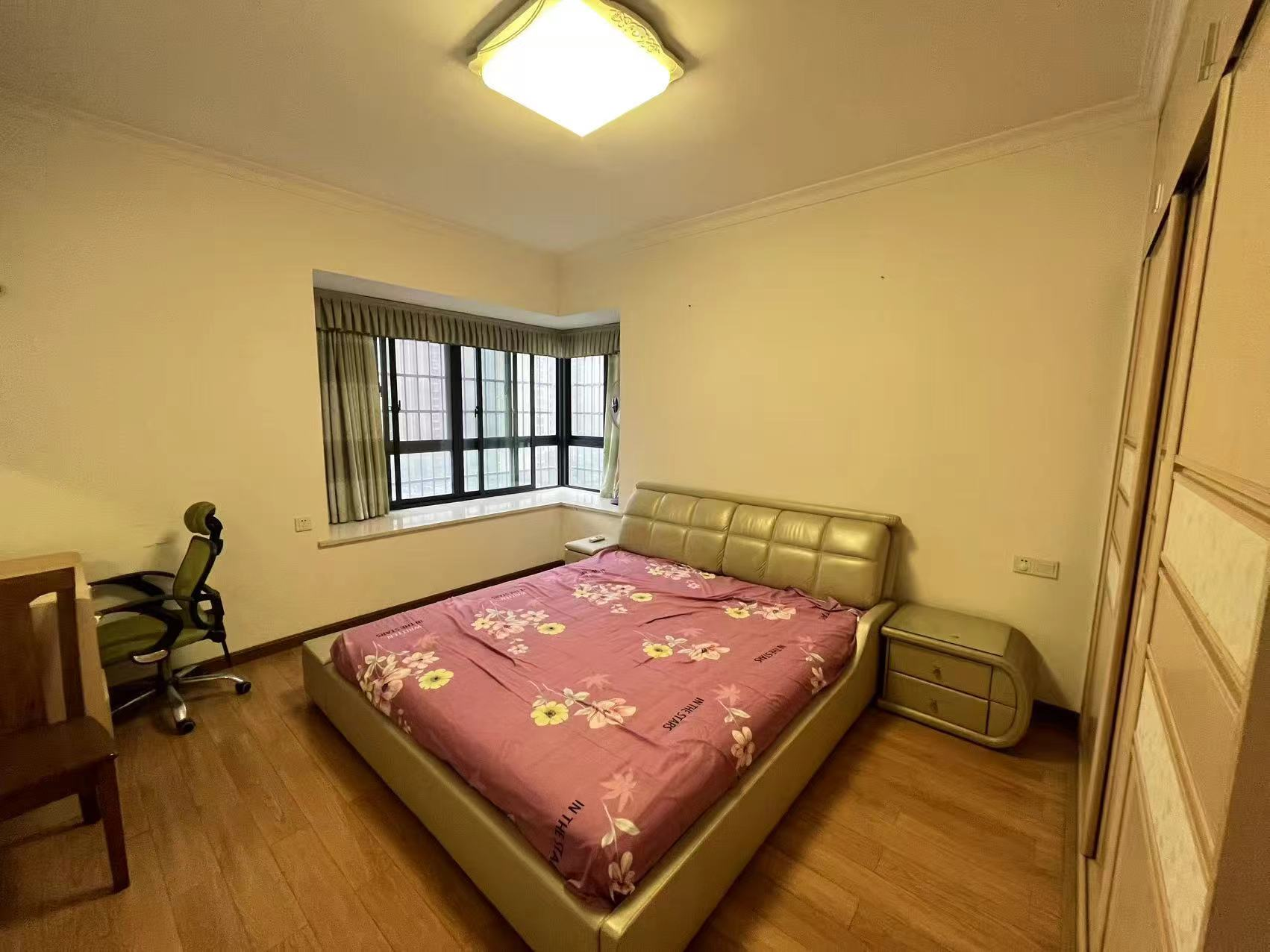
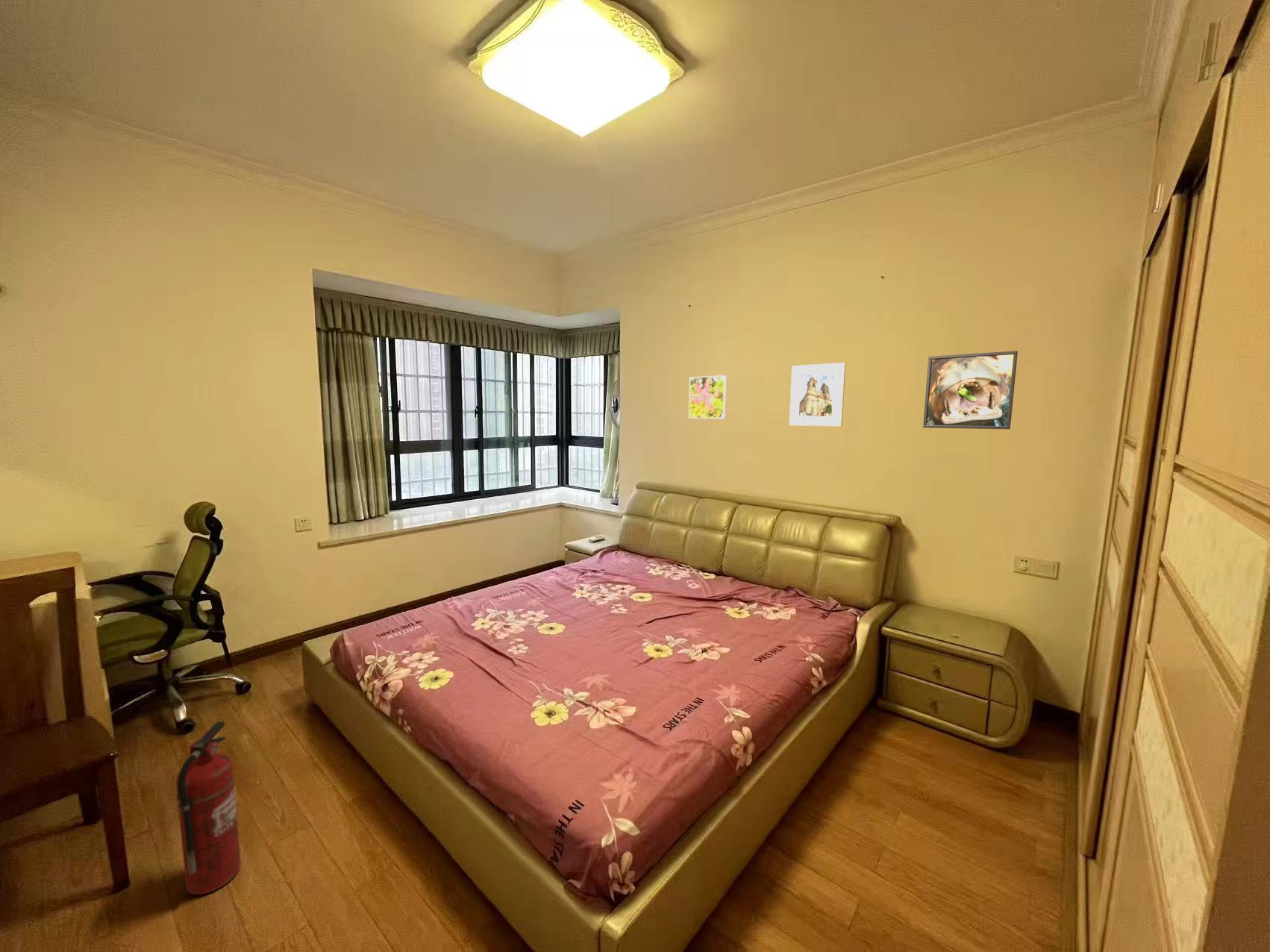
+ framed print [789,362,846,427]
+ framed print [688,375,728,419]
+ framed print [922,350,1019,430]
+ fire extinguisher [175,721,242,896]
